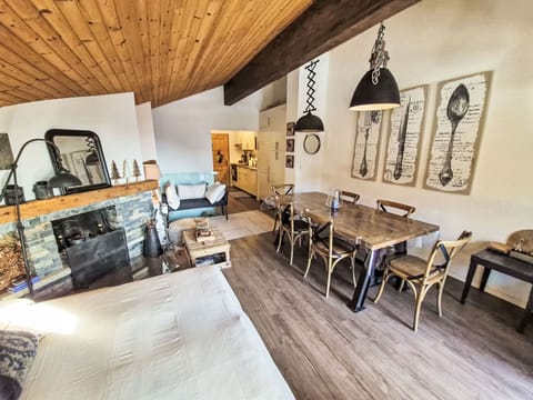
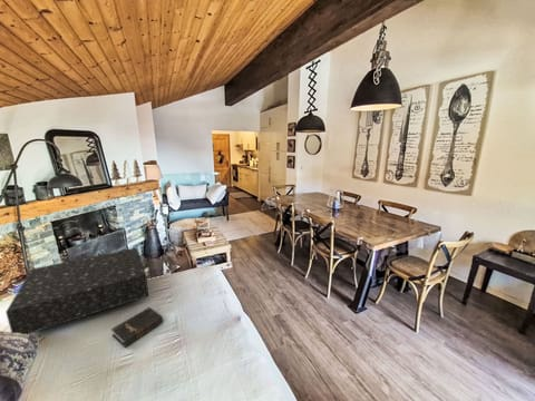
+ cushion [4,246,149,335]
+ hardback book [110,306,164,349]
